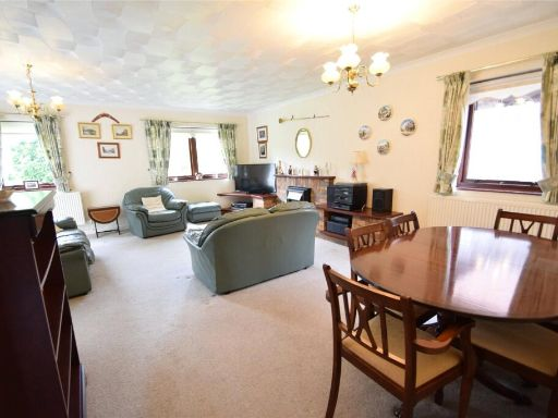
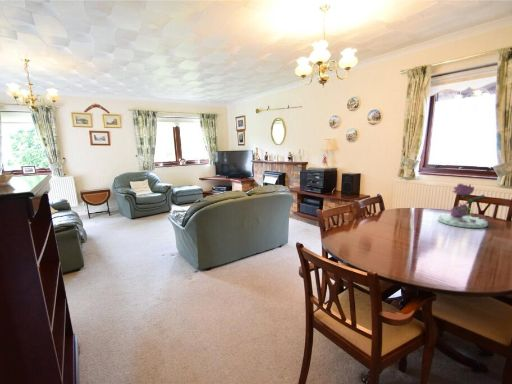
+ flower arrangement [437,174,489,229]
